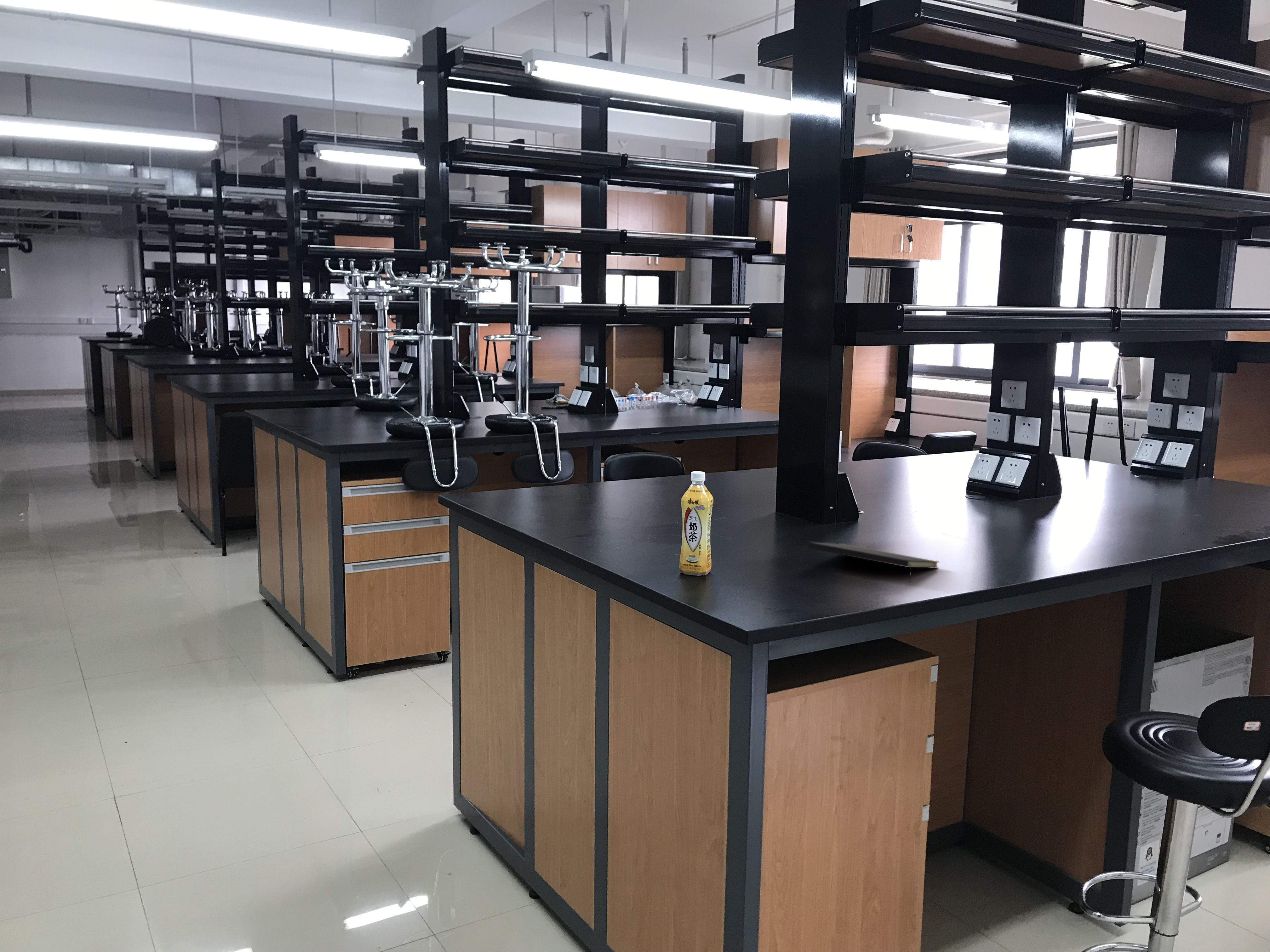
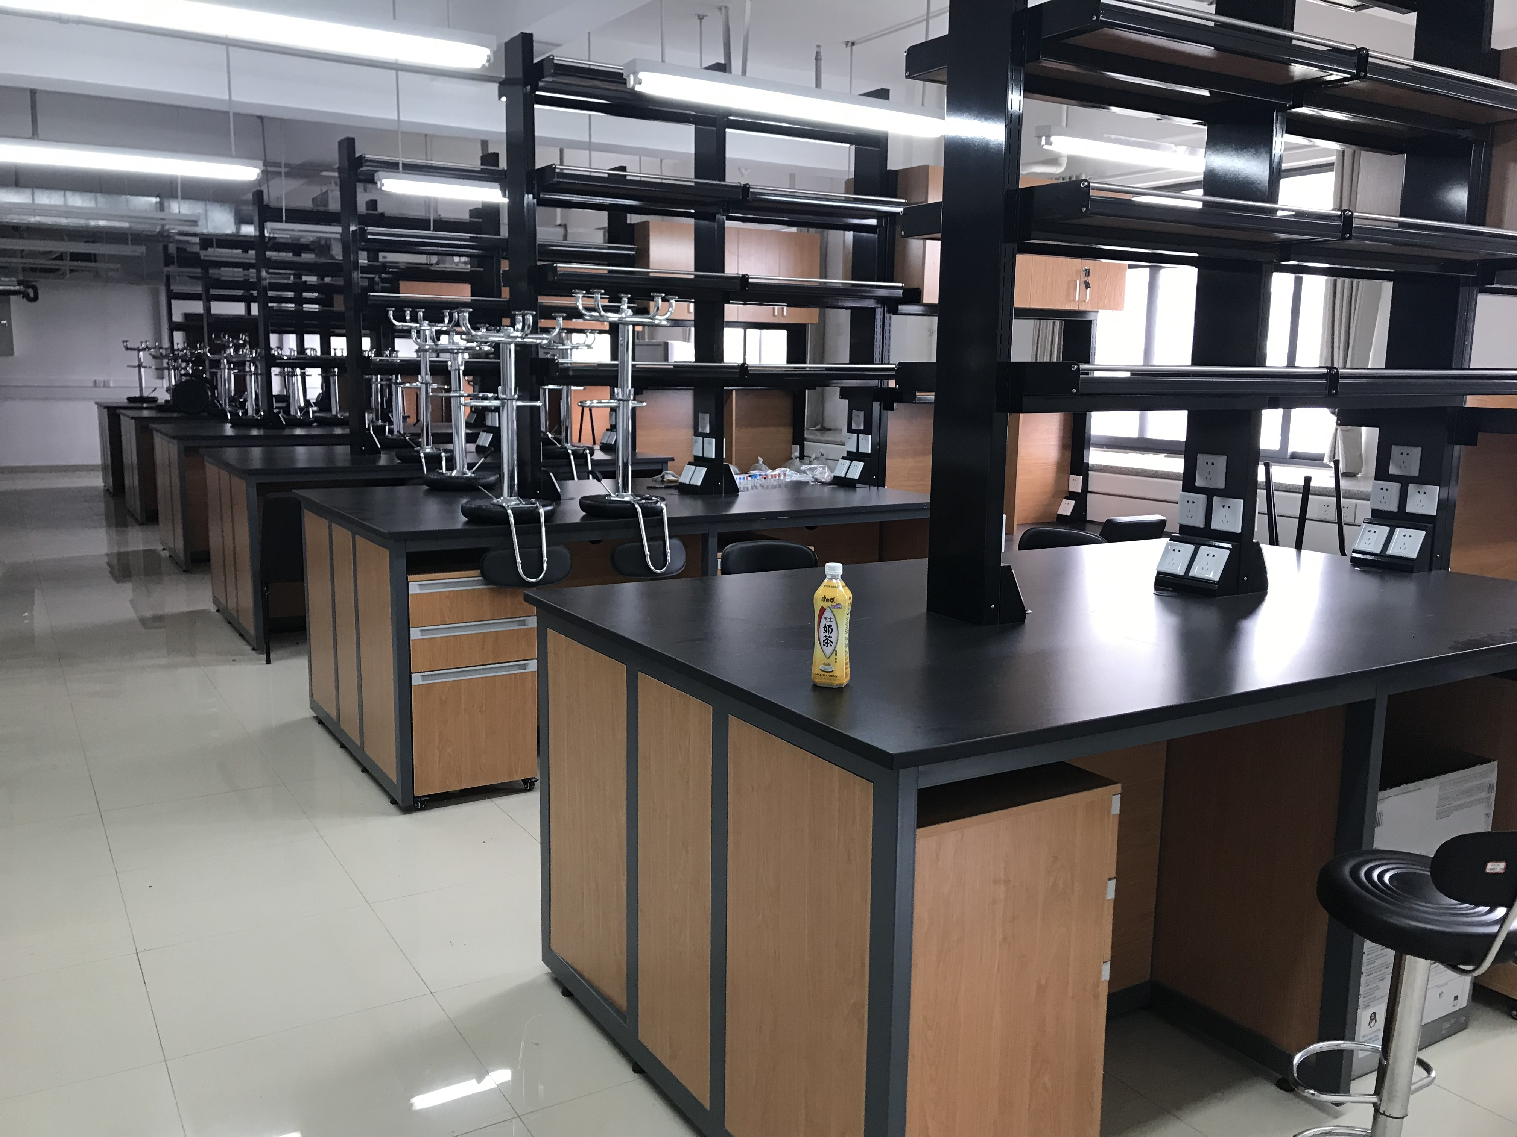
- notepad [808,542,940,583]
